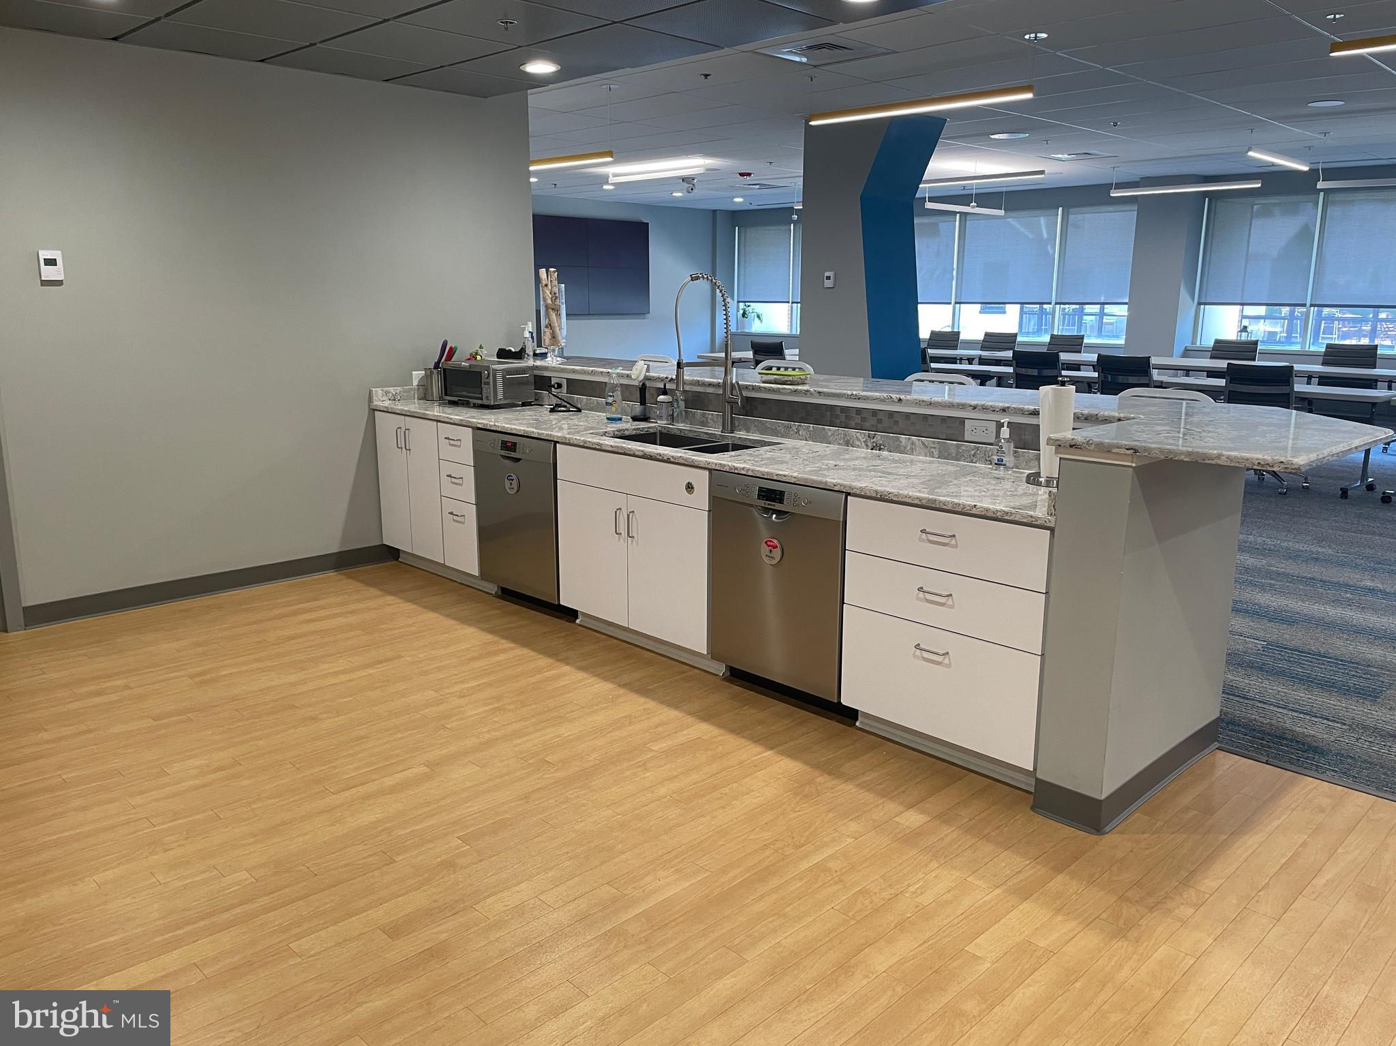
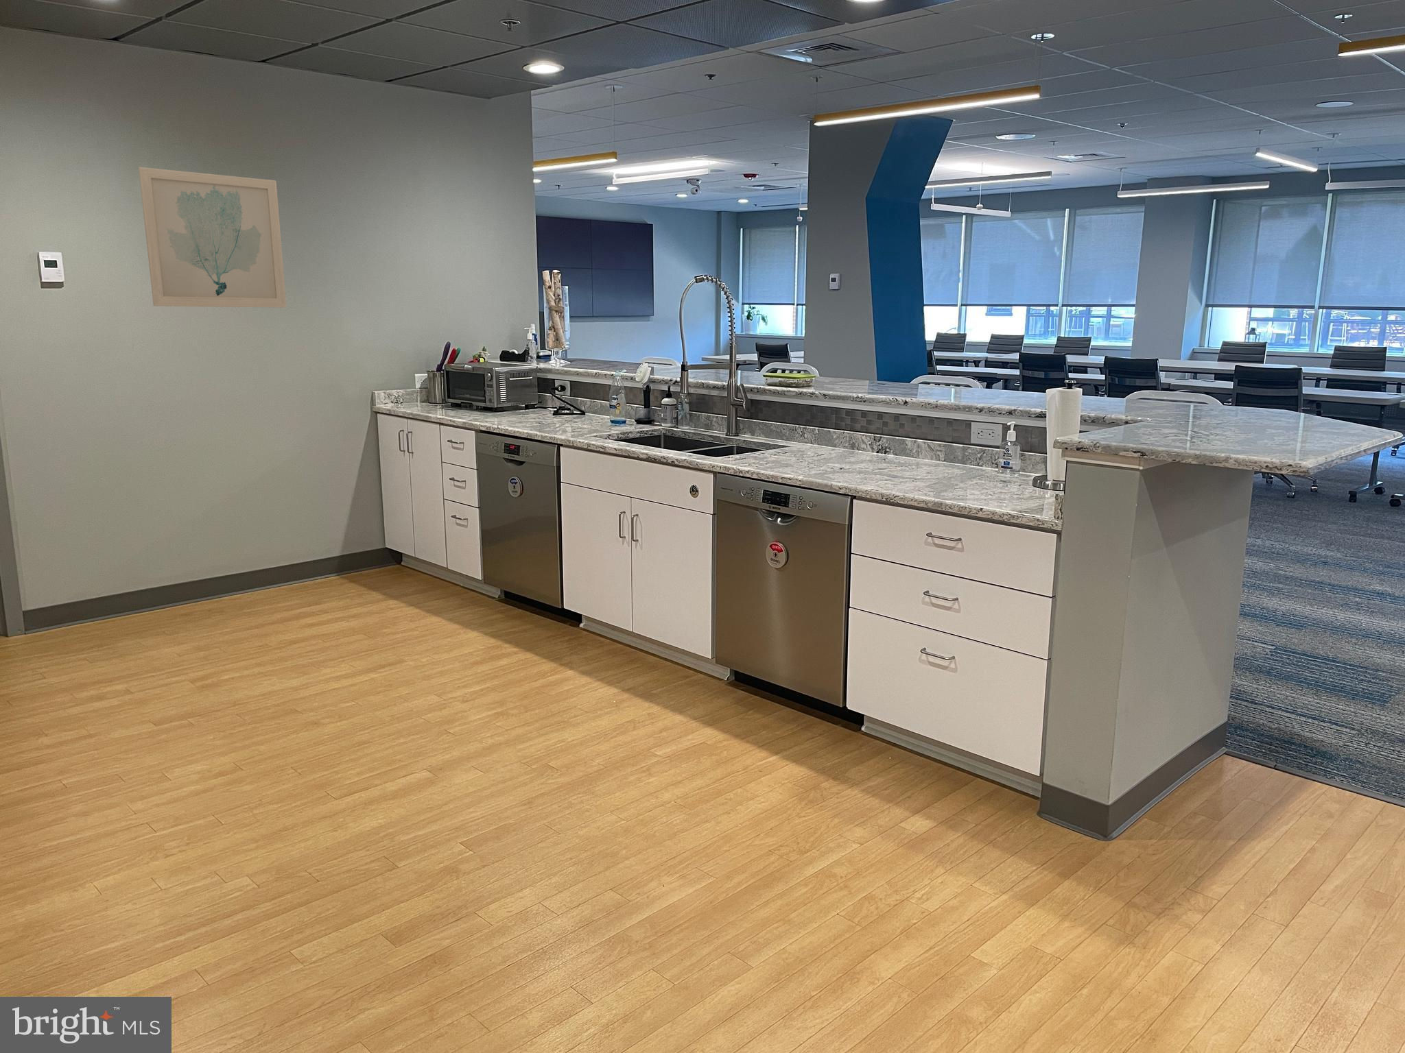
+ wall art [138,167,287,309]
